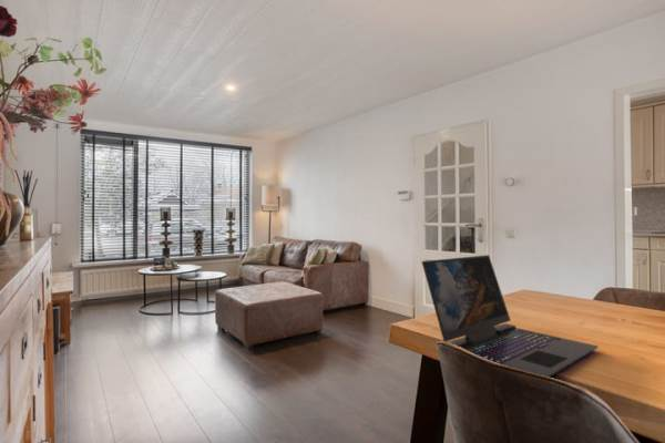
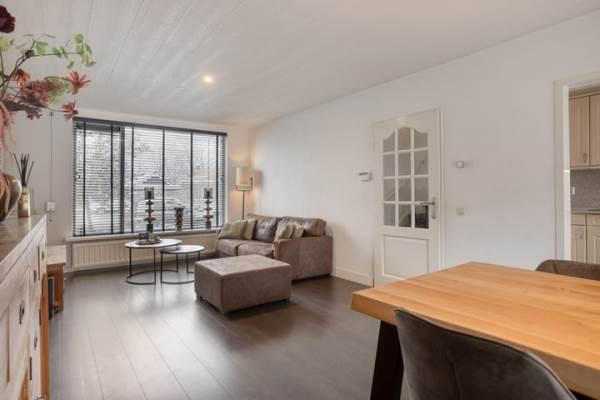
- laptop [420,254,600,378]
